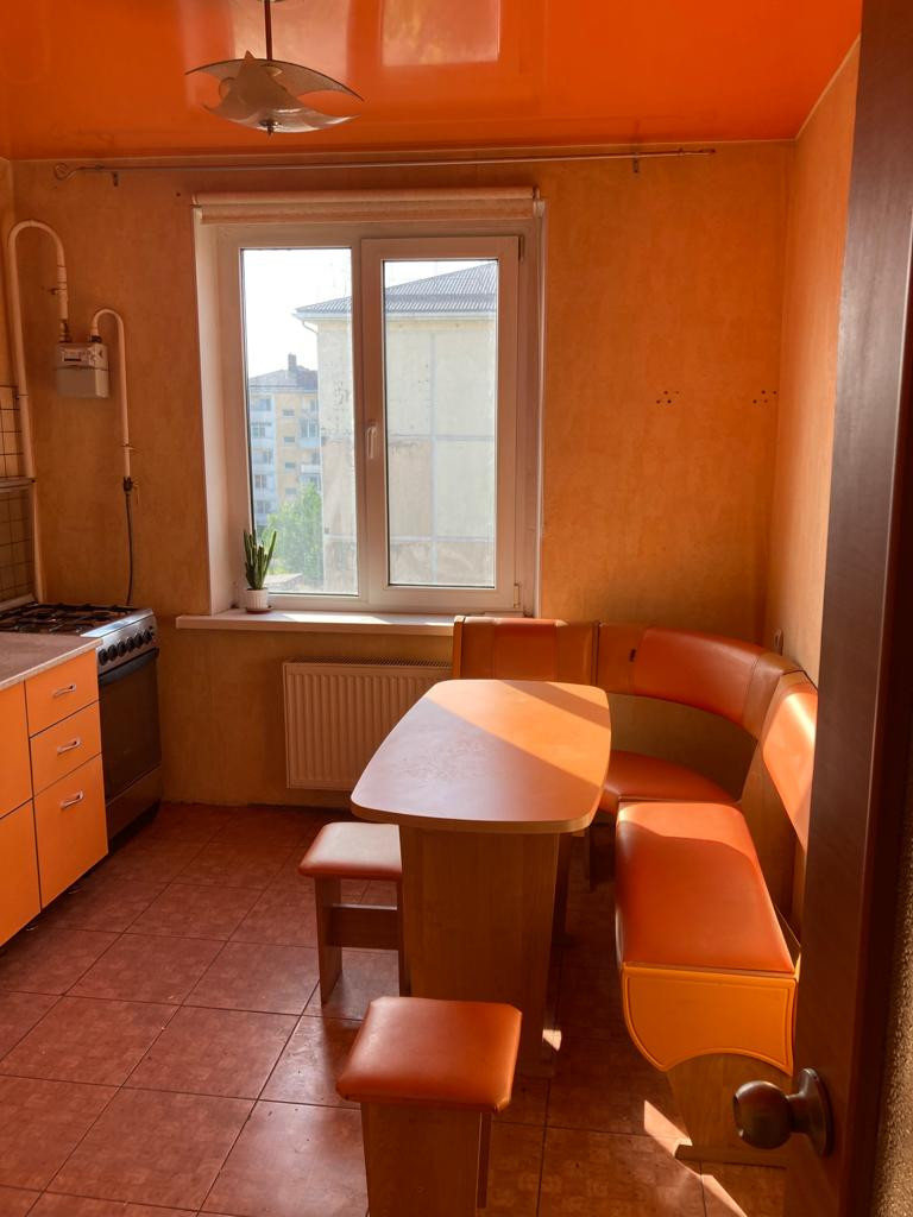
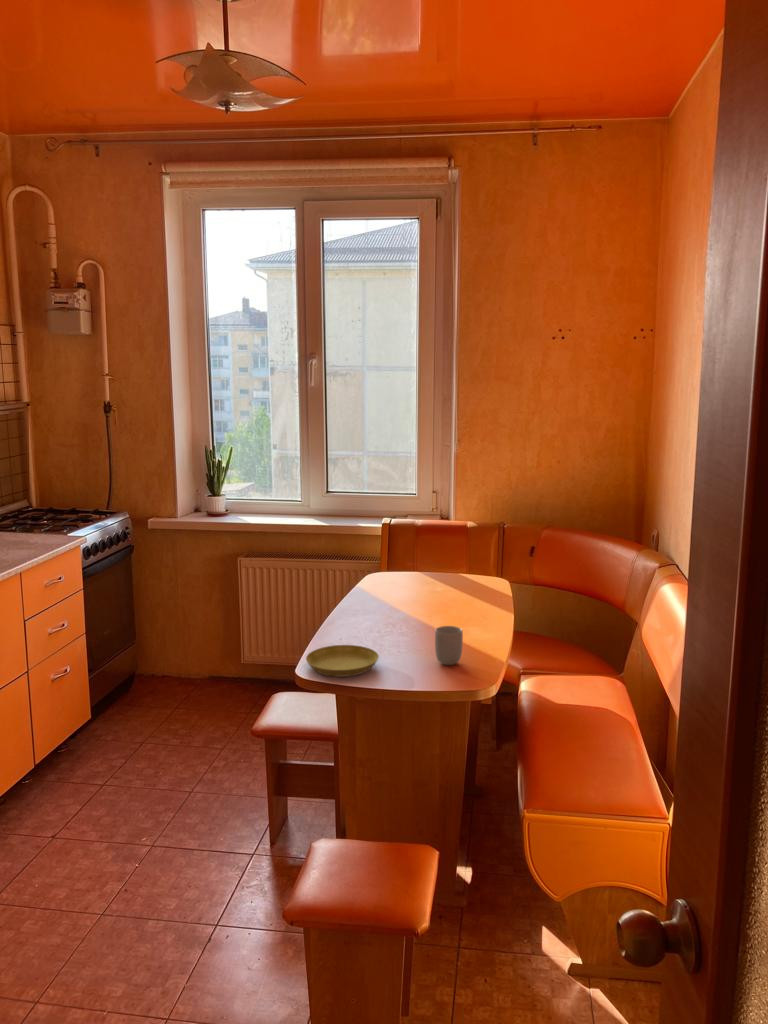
+ saucer [305,644,380,678]
+ cup [434,625,464,666]
